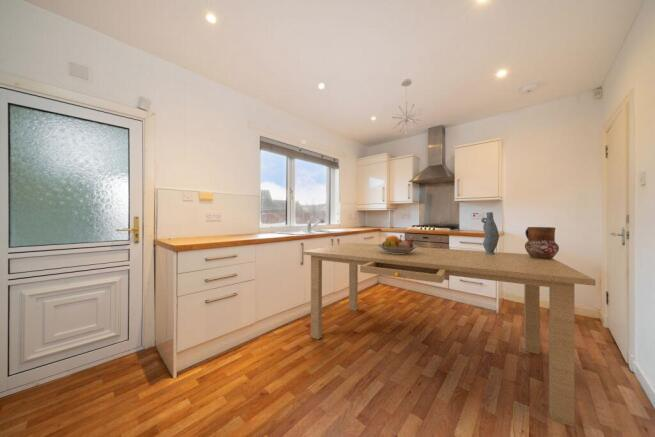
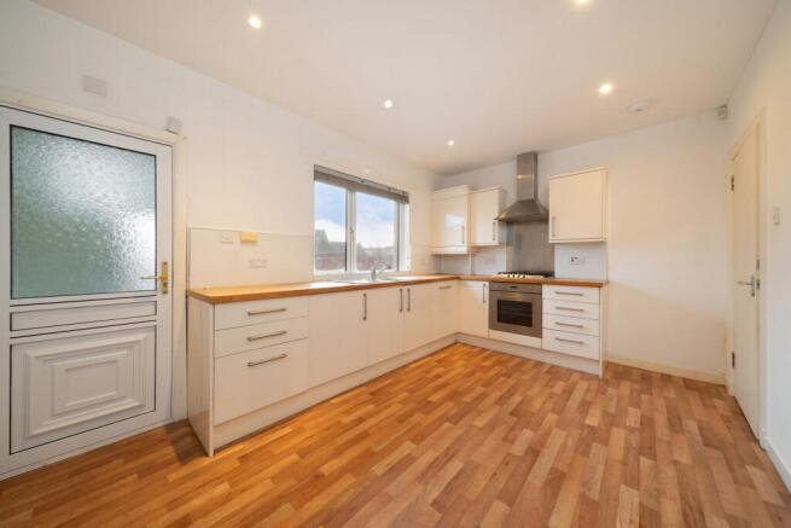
- fruit bowl [376,235,420,254]
- ceramic pitcher [524,226,560,259]
- vase [480,211,500,255]
- dining table [302,242,596,428]
- pendant light [391,78,422,135]
